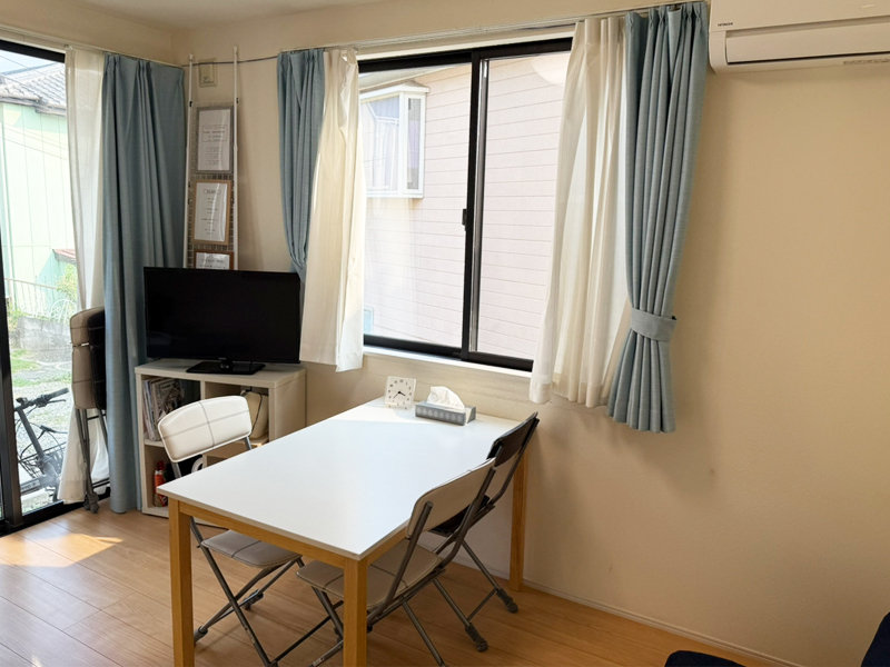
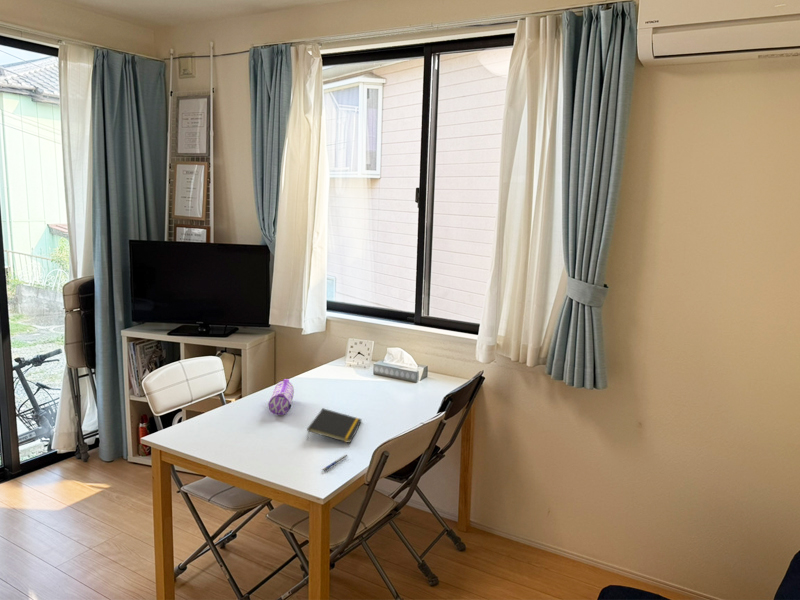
+ pencil case [268,378,295,416]
+ notepad [306,408,363,444]
+ pen [321,454,348,472]
